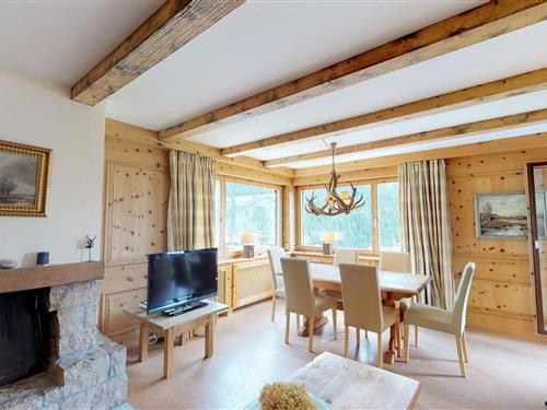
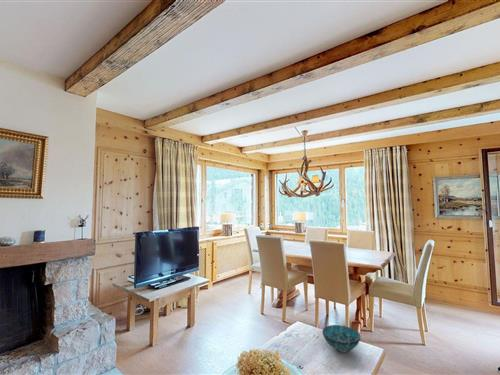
+ decorative bowl [321,324,362,353]
